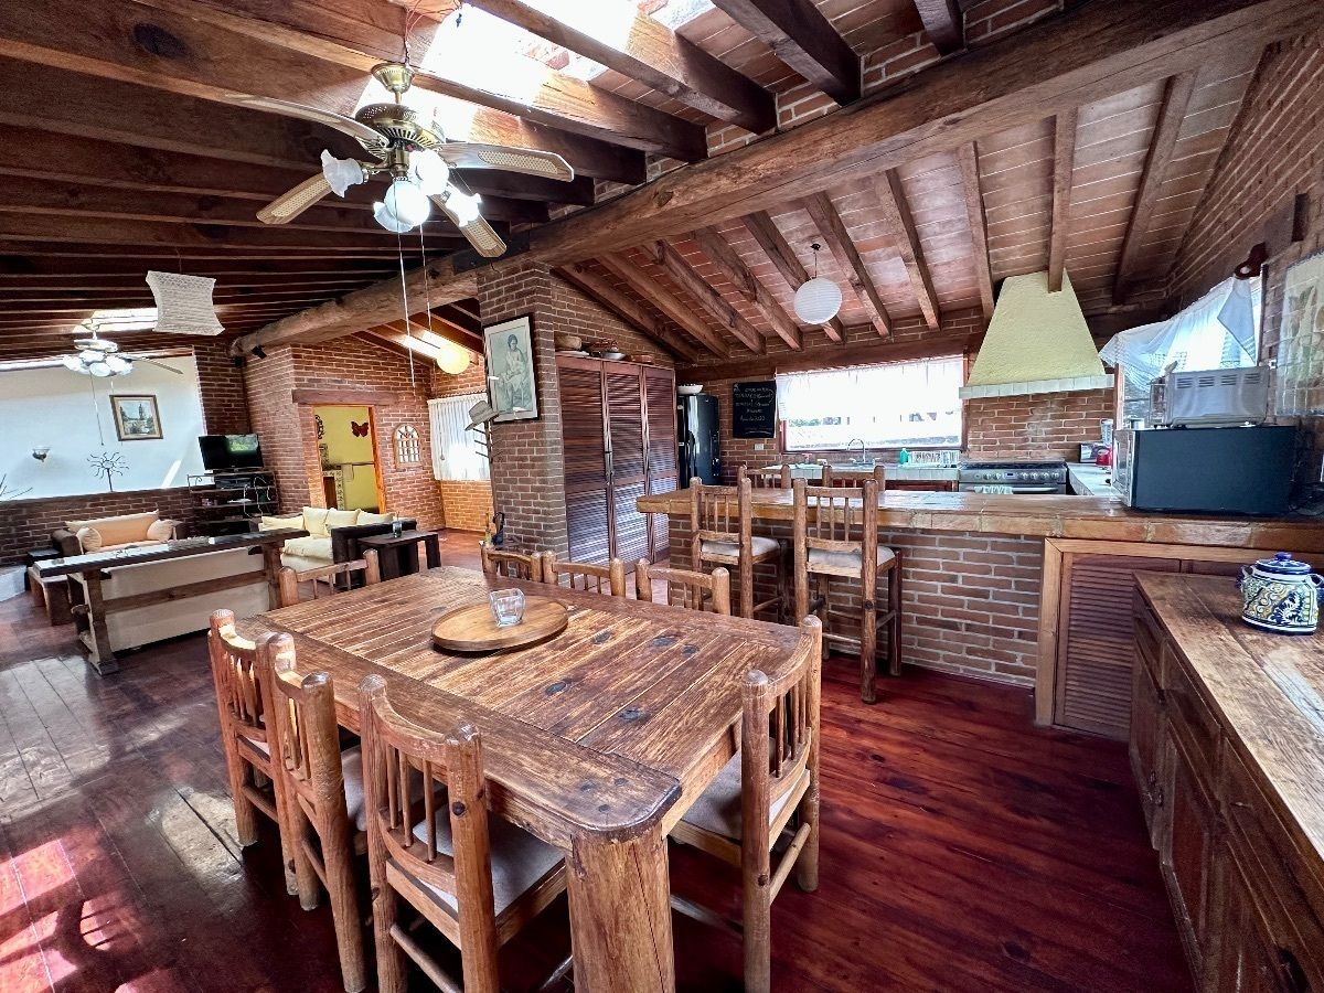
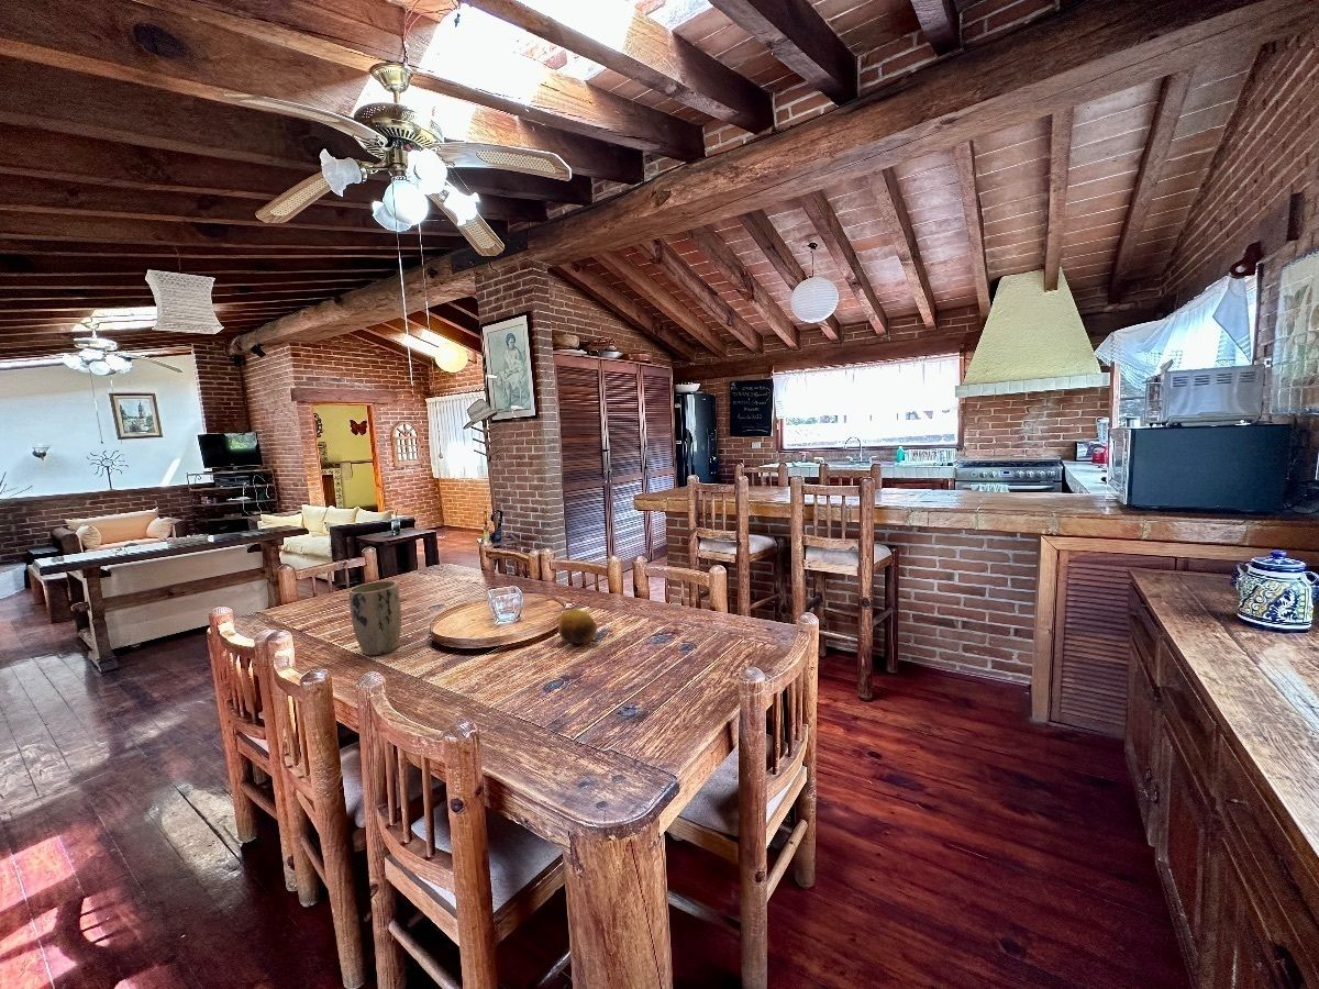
+ plant pot [348,580,402,656]
+ fruit [557,608,598,645]
